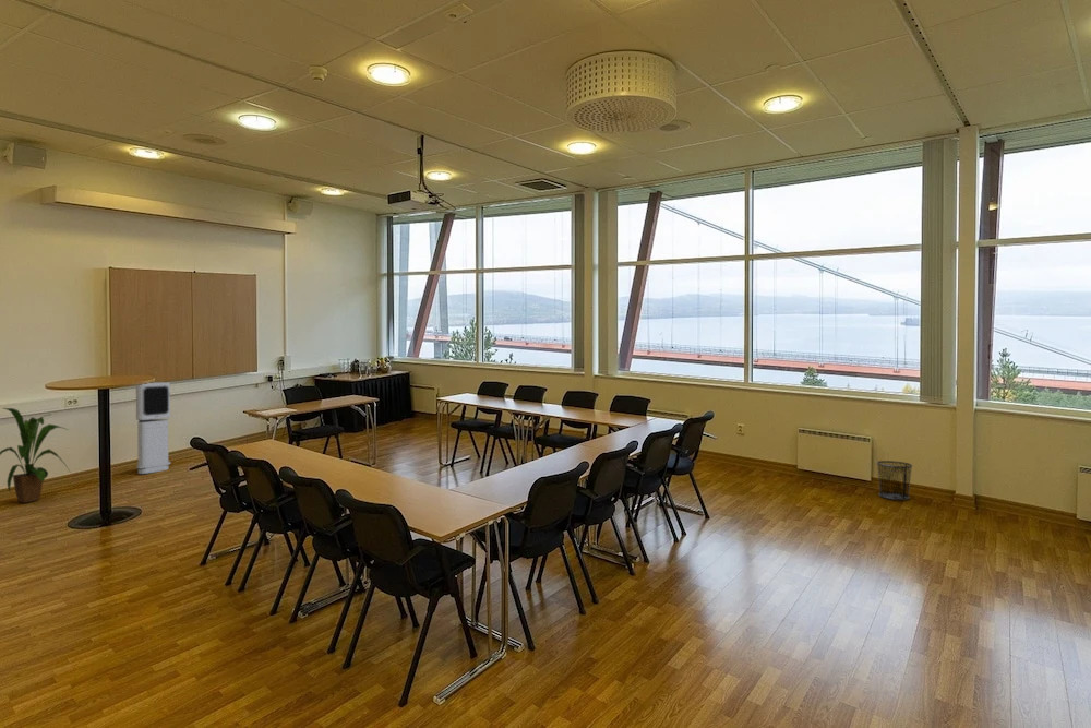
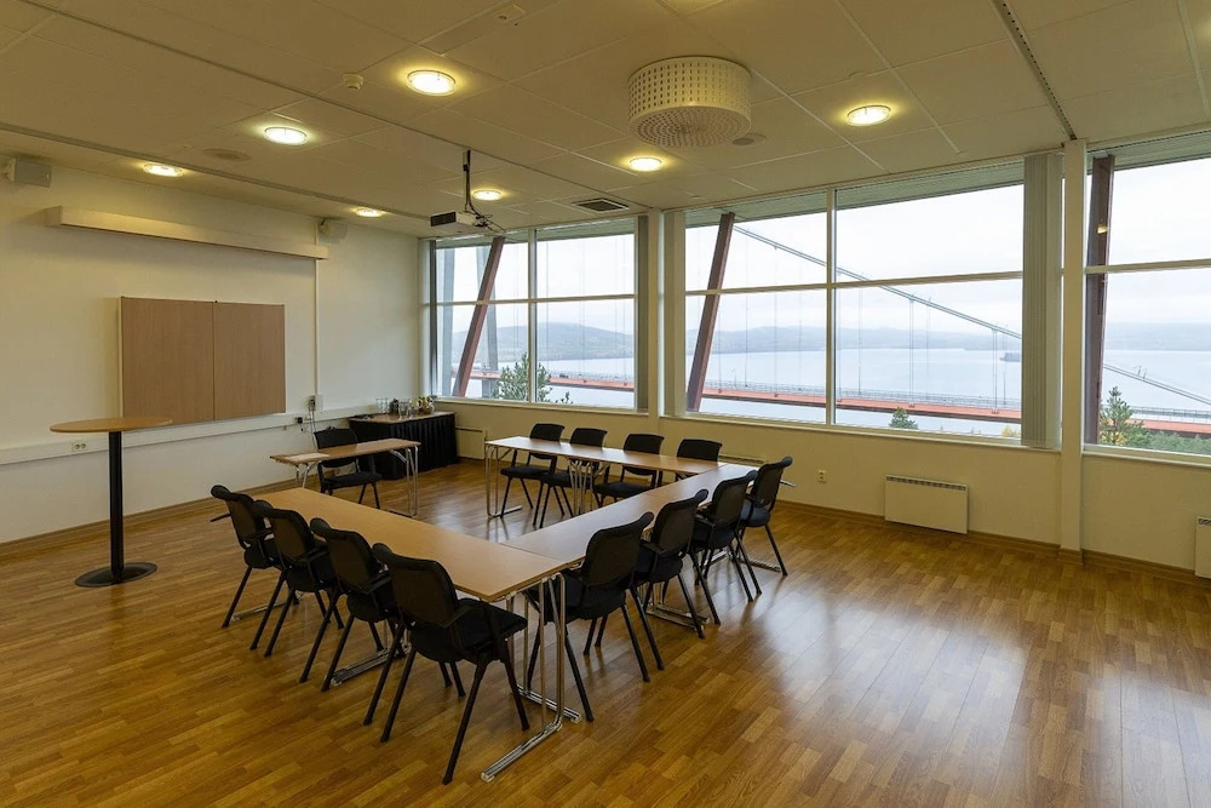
- house plant [0,407,71,504]
- air purifier [135,381,172,475]
- waste bin [875,460,913,501]
